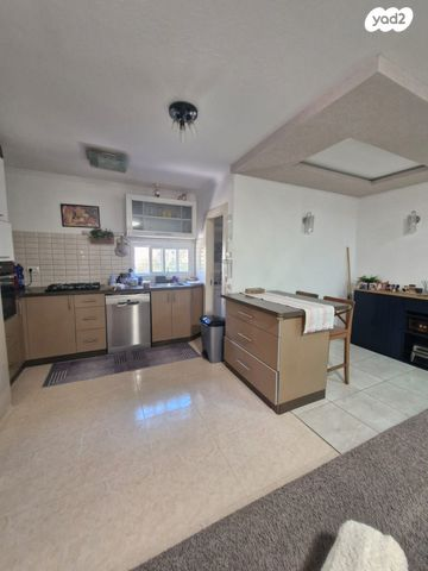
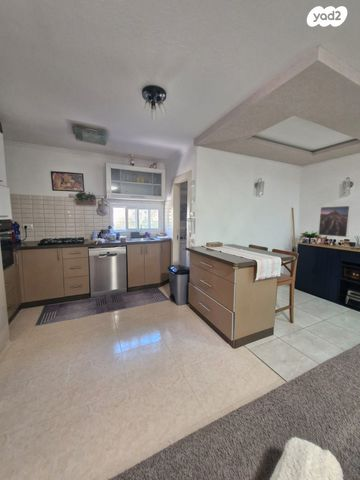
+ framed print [317,205,351,238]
